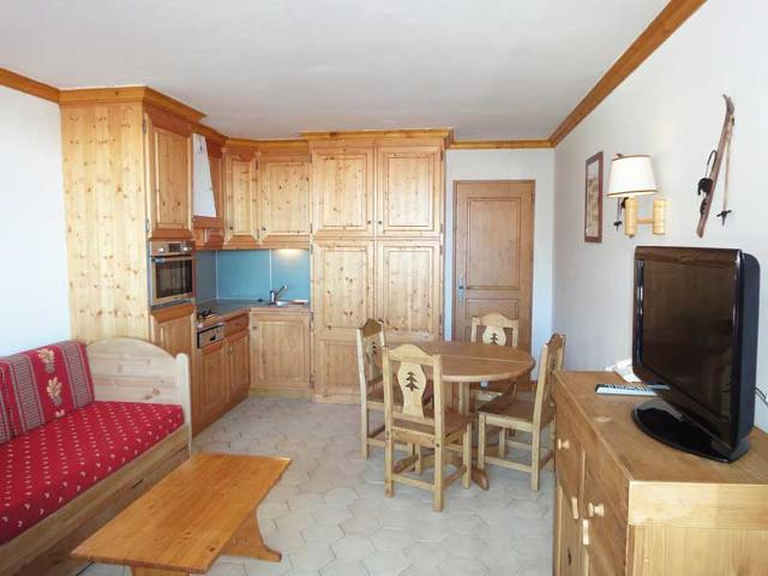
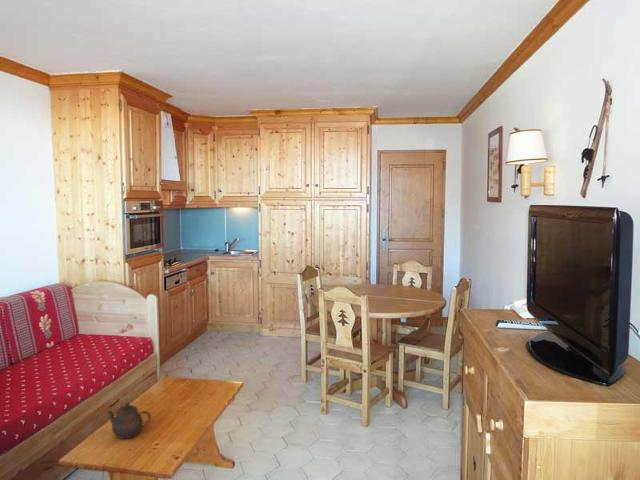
+ teapot [106,402,152,440]
